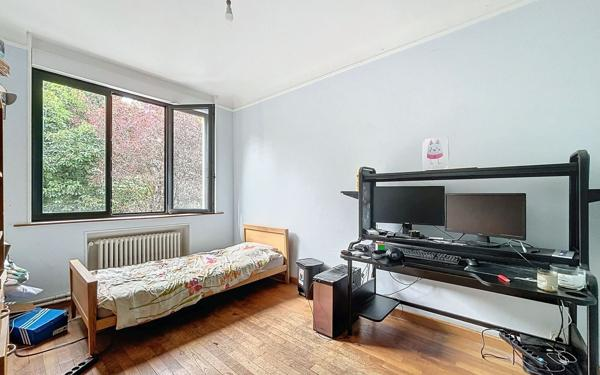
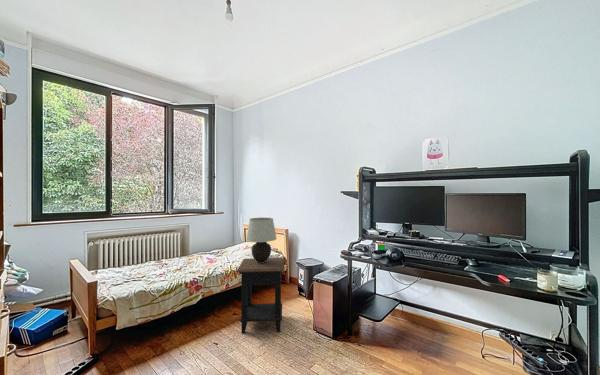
+ side table [235,257,286,334]
+ table lamp [245,217,278,263]
